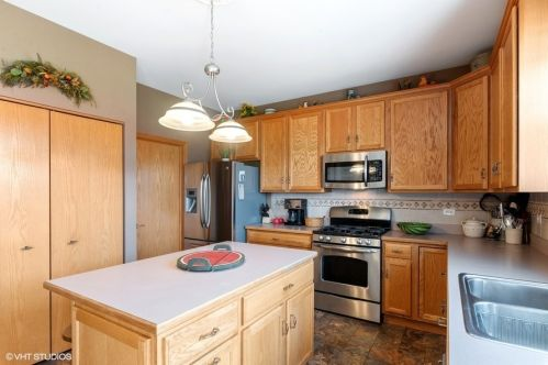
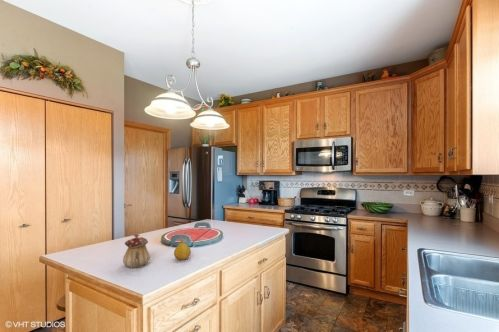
+ teapot [122,233,151,269]
+ fruit [173,239,192,261]
